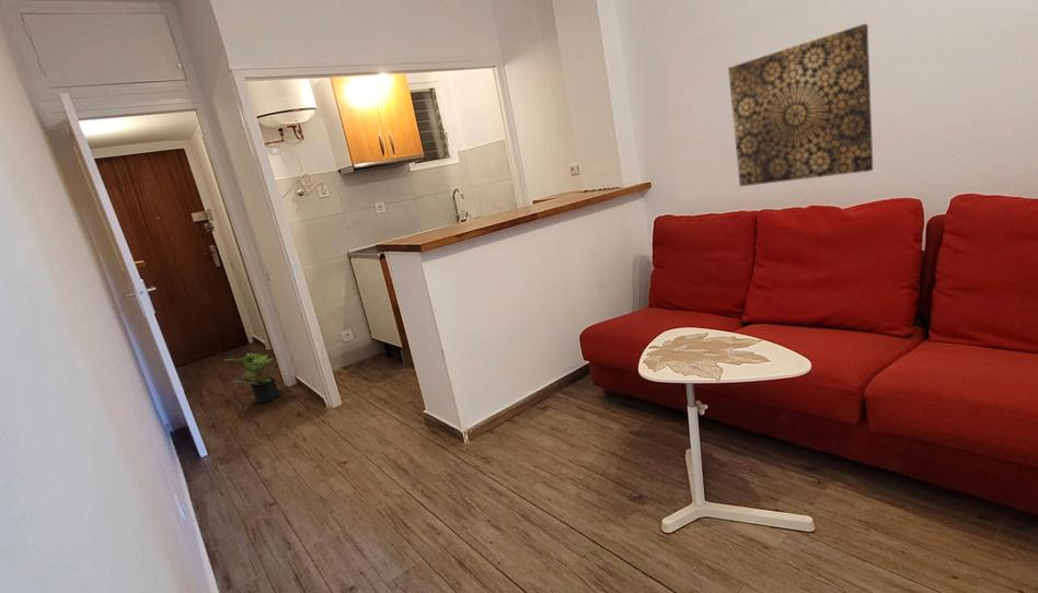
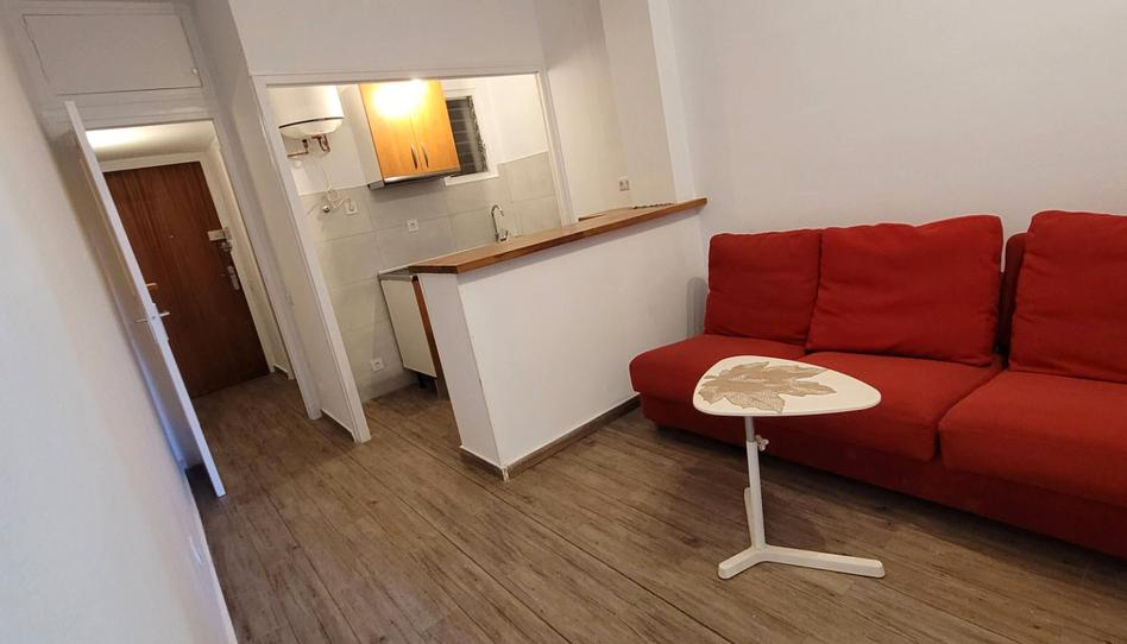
- potted plant [222,351,280,405]
- wall art [727,23,874,187]
